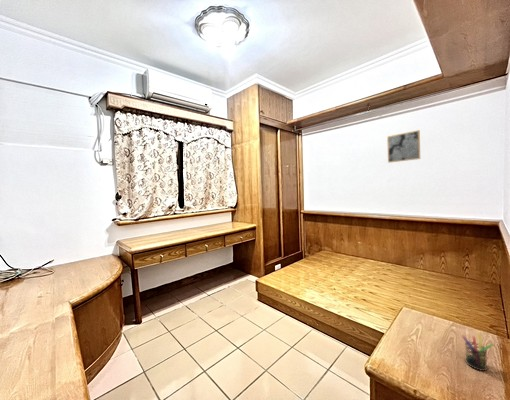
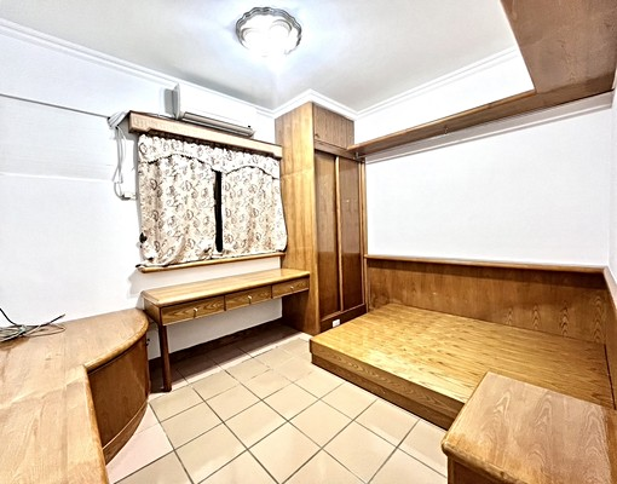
- wall art [386,129,421,164]
- pen holder [461,332,494,372]
